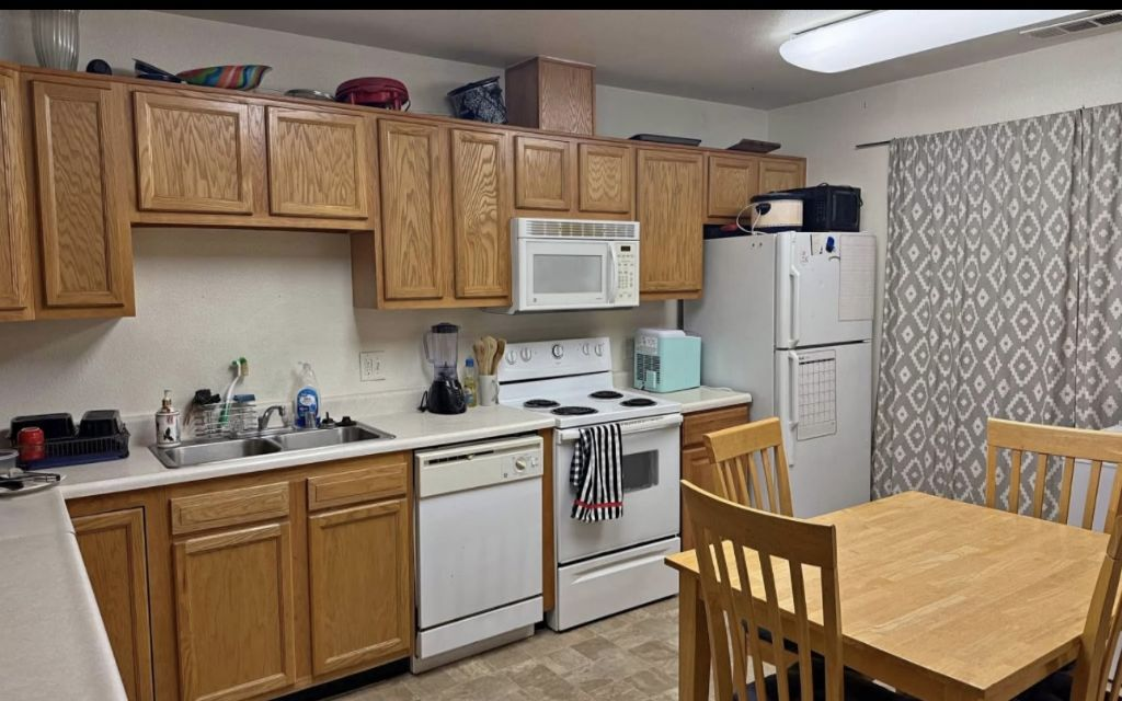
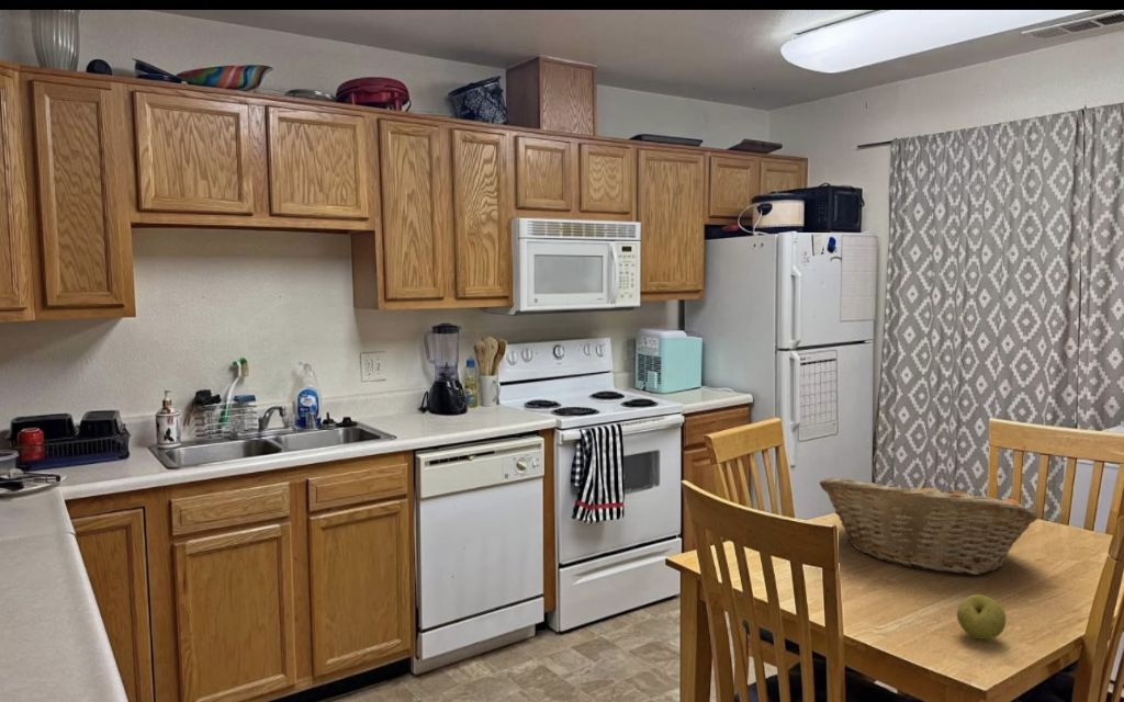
+ fruit basket [819,477,1038,576]
+ apple [956,593,1008,641]
